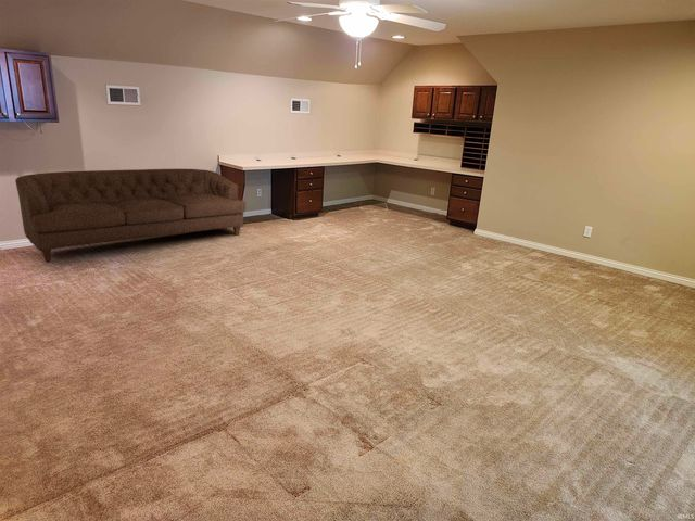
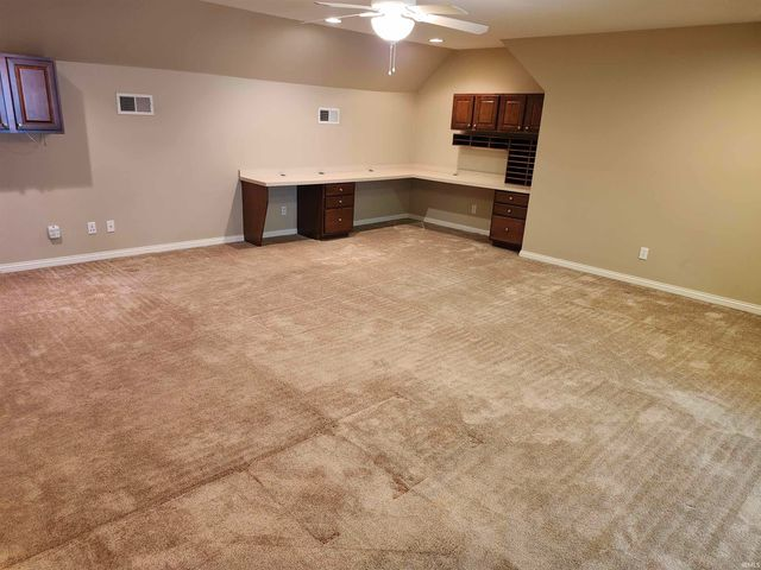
- sofa [14,168,247,264]
